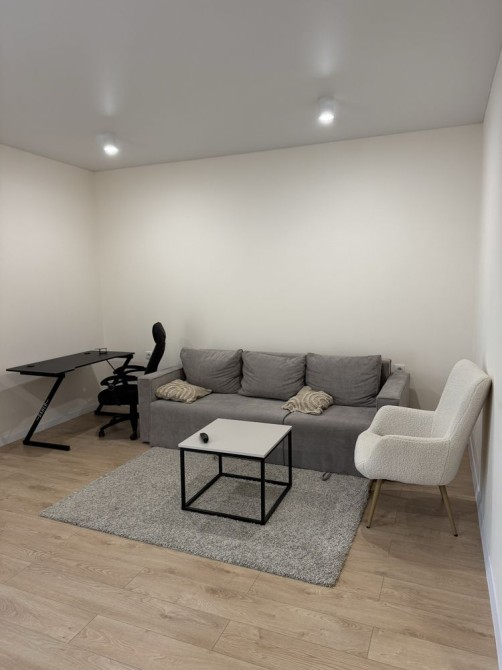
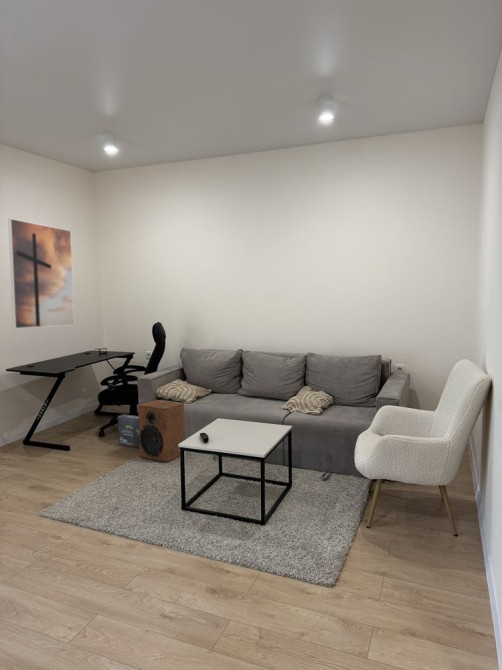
+ speaker [138,399,186,463]
+ box [117,413,140,449]
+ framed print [7,217,75,329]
